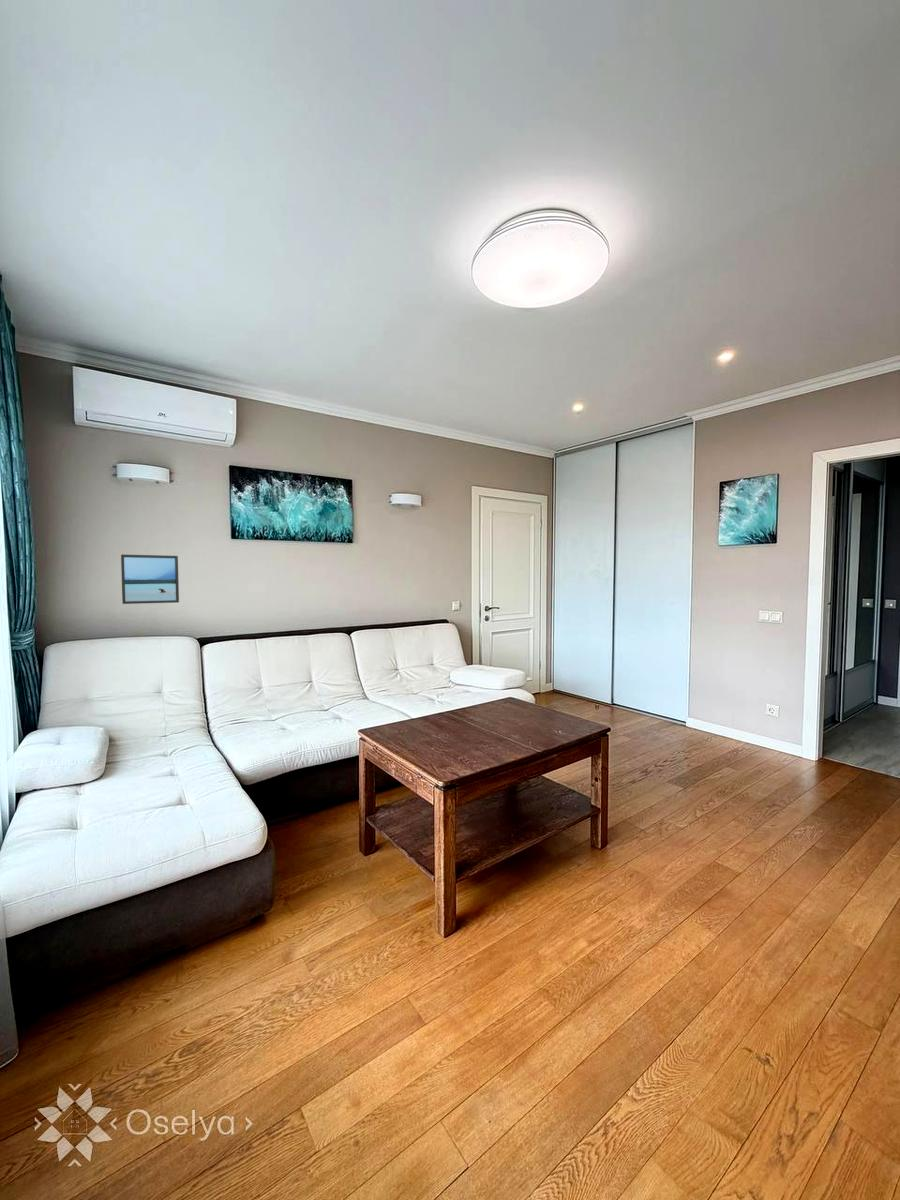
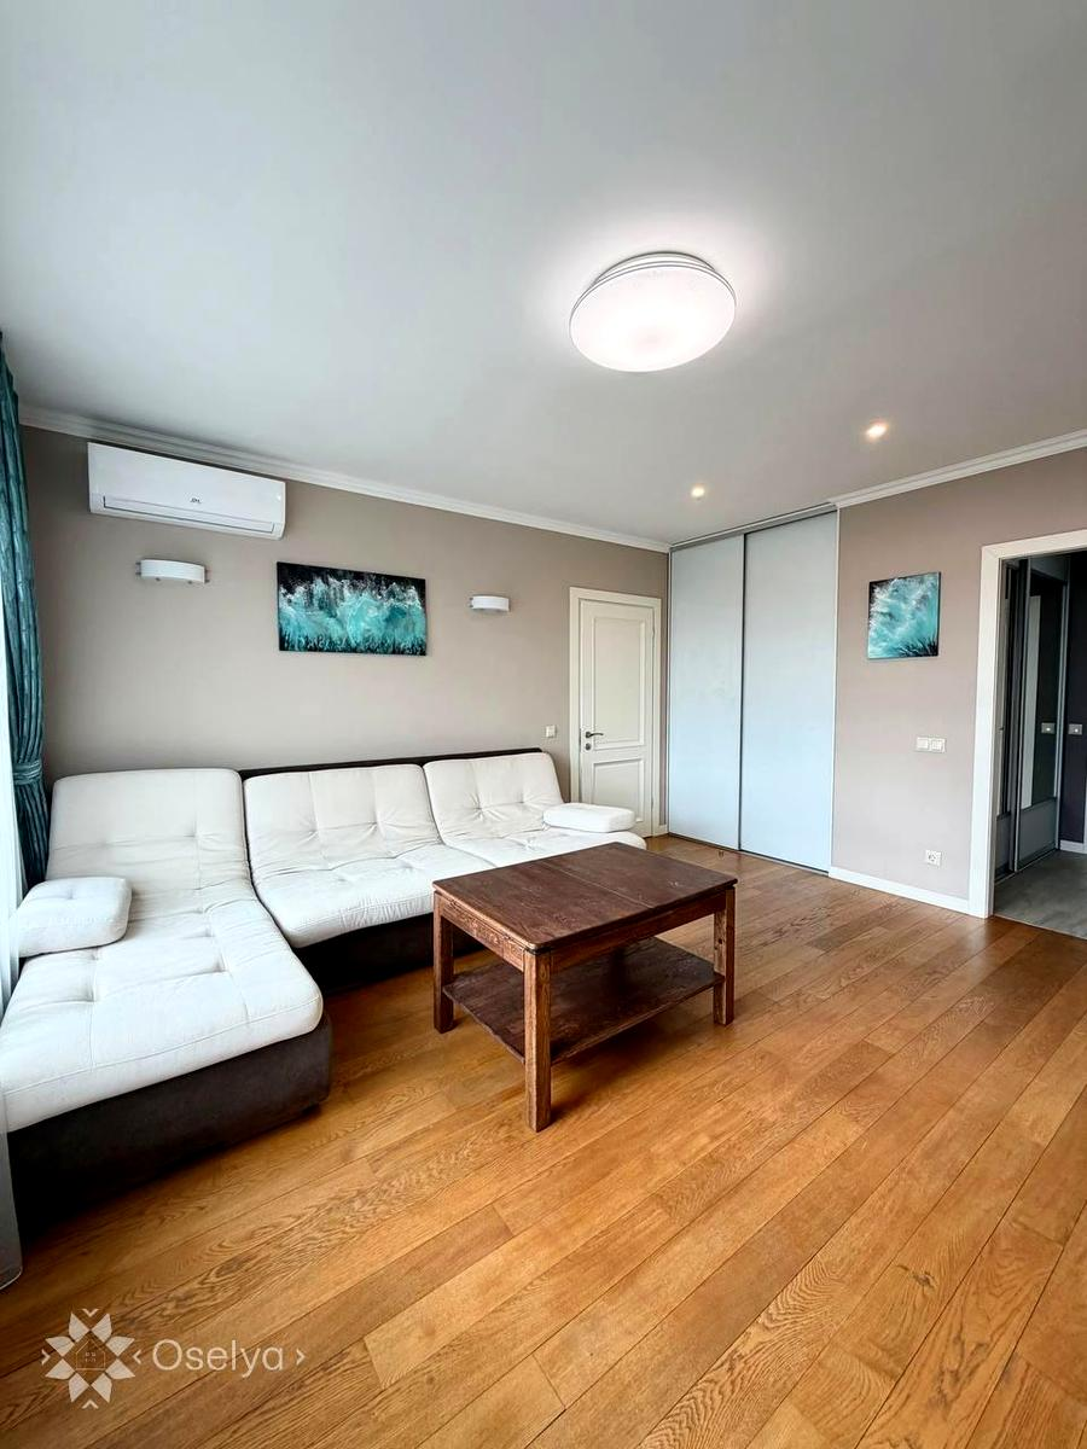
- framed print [120,553,180,605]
